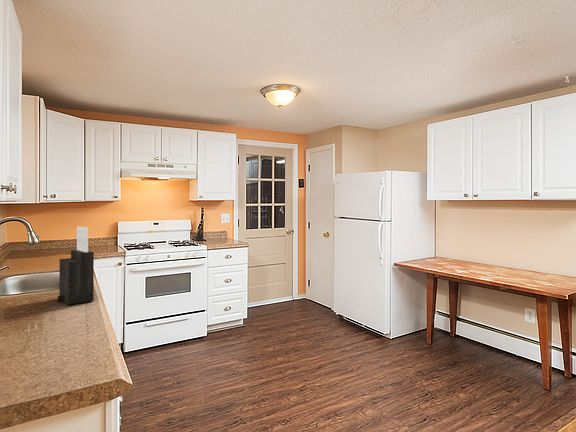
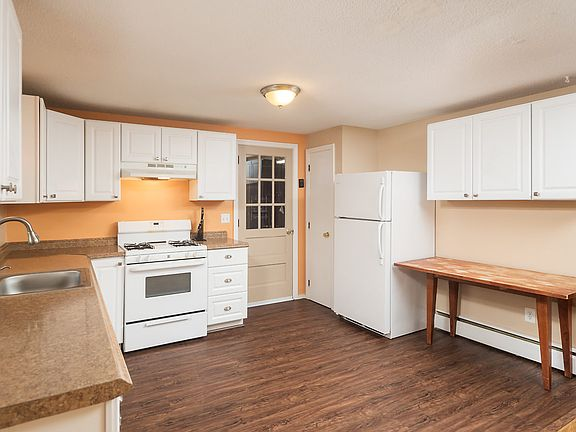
- knife block [57,226,95,306]
